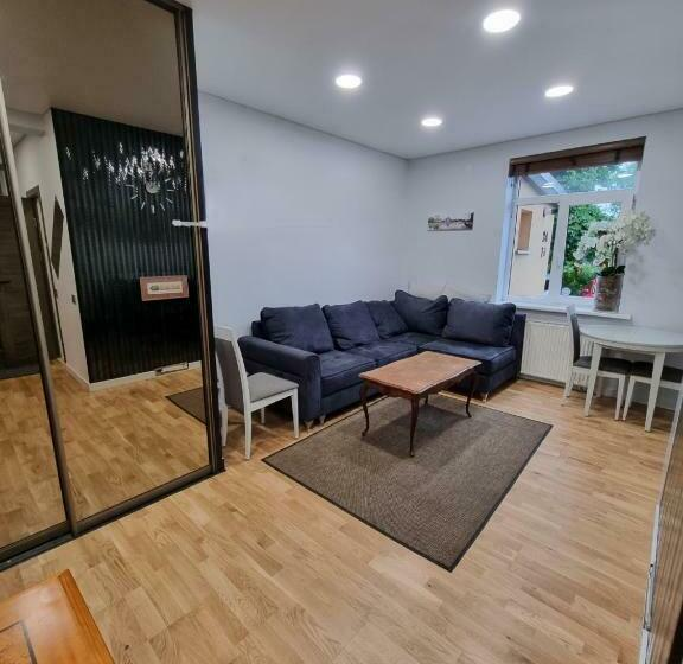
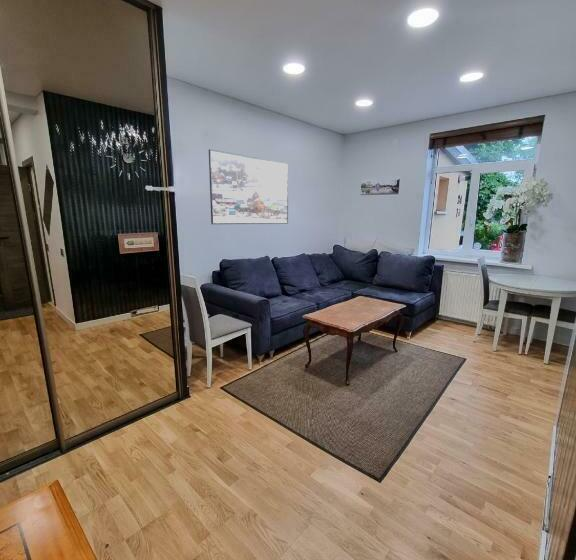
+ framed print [208,148,290,225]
